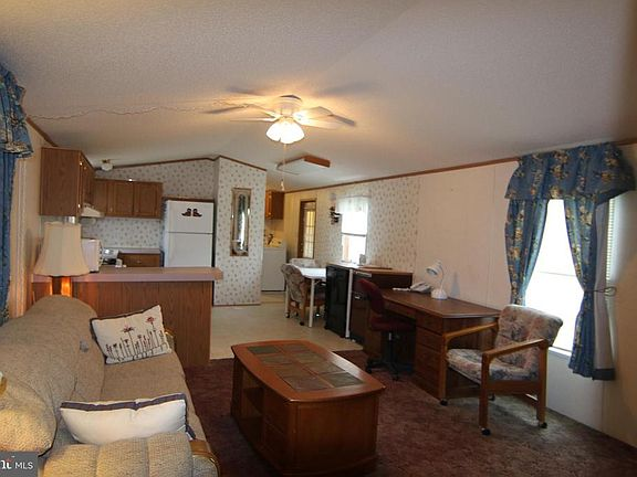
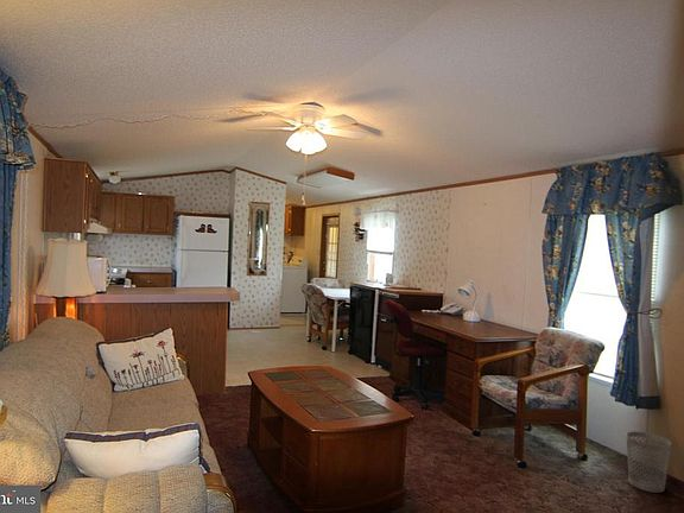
+ wastebasket [626,430,672,494]
